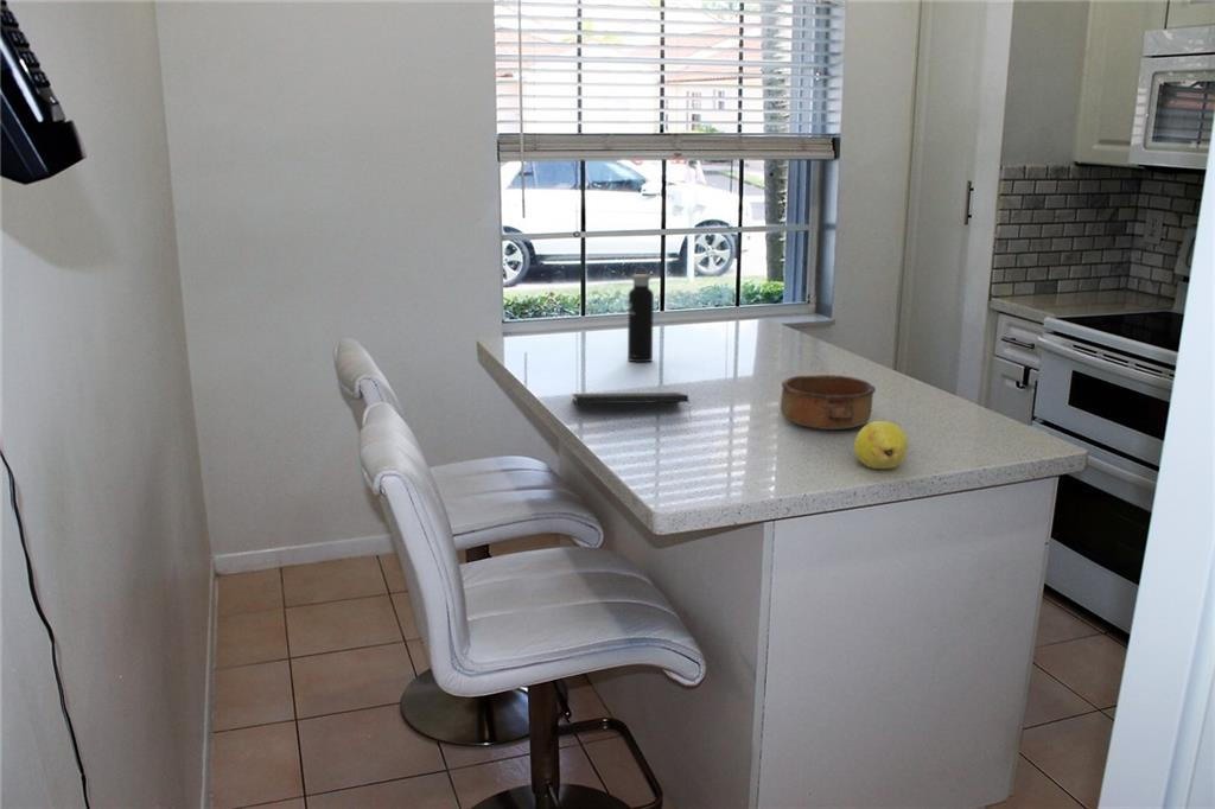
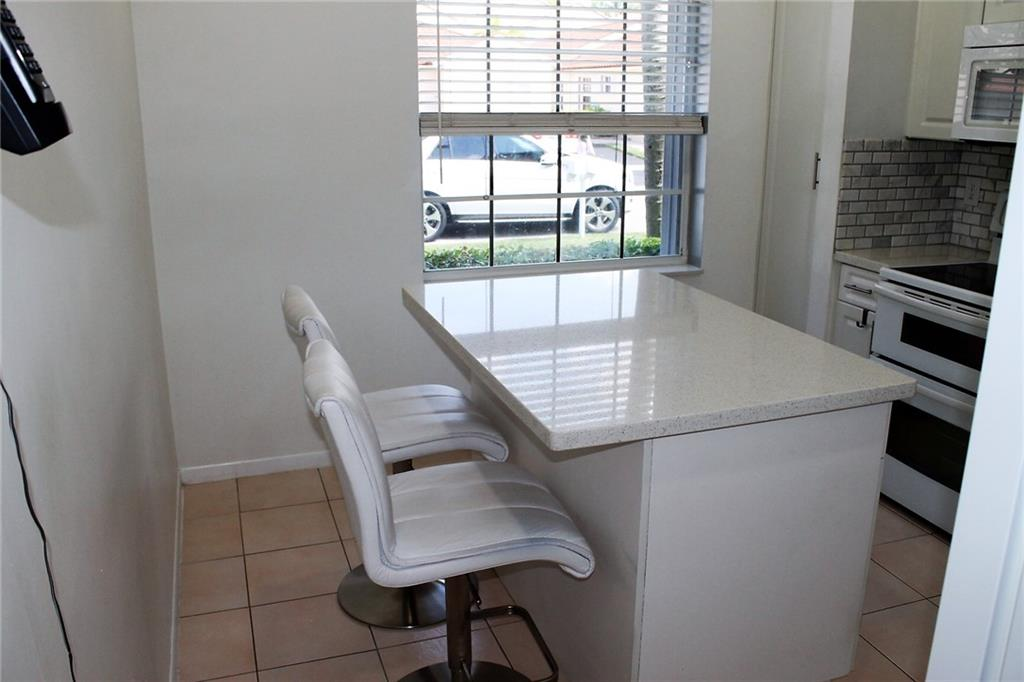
- fruit [853,420,909,470]
- bowl [780,374,877,431]
- notepad [571,391,692,416]
- water bottle [626,265,655,363]
